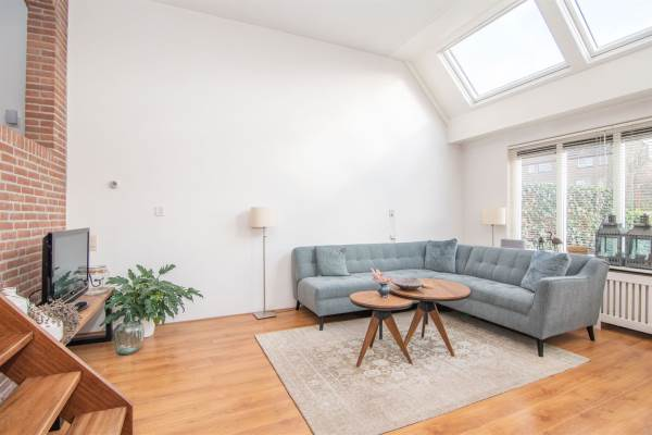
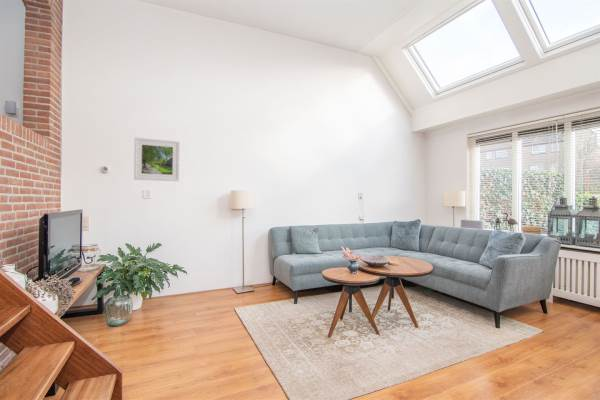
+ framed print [133,137,181,182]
